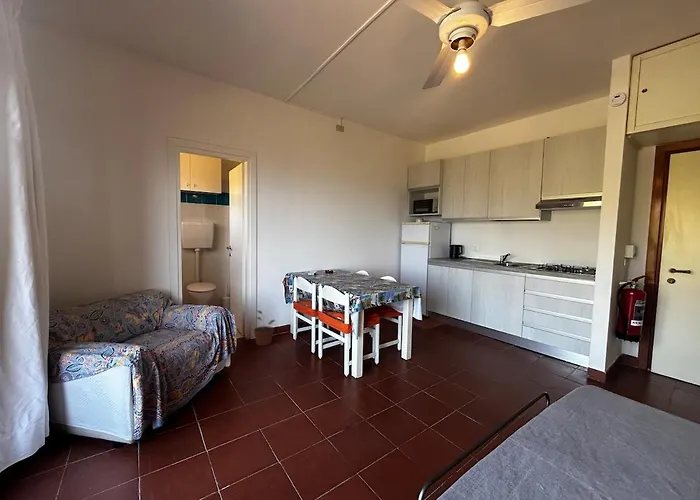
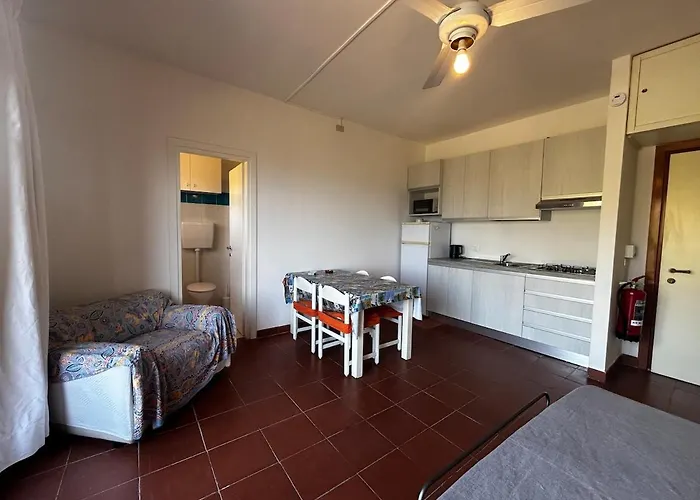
- potted plant [253,309,277,347]
